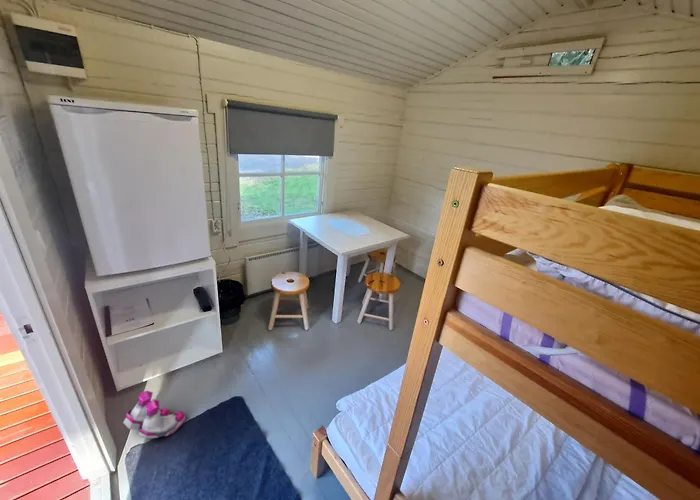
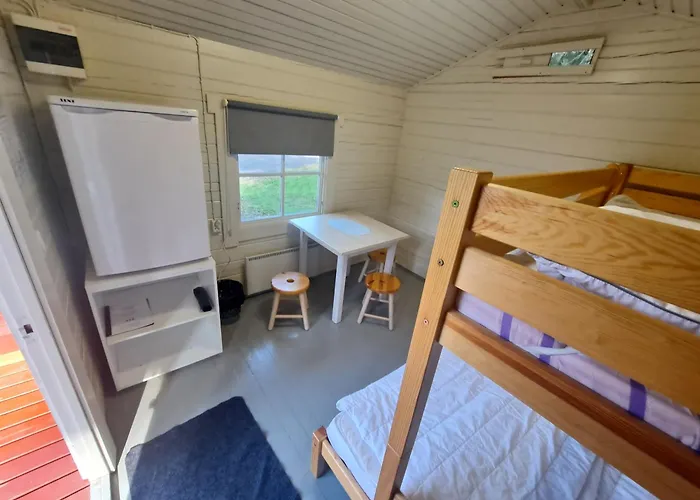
- boots [122,390,187,439]
